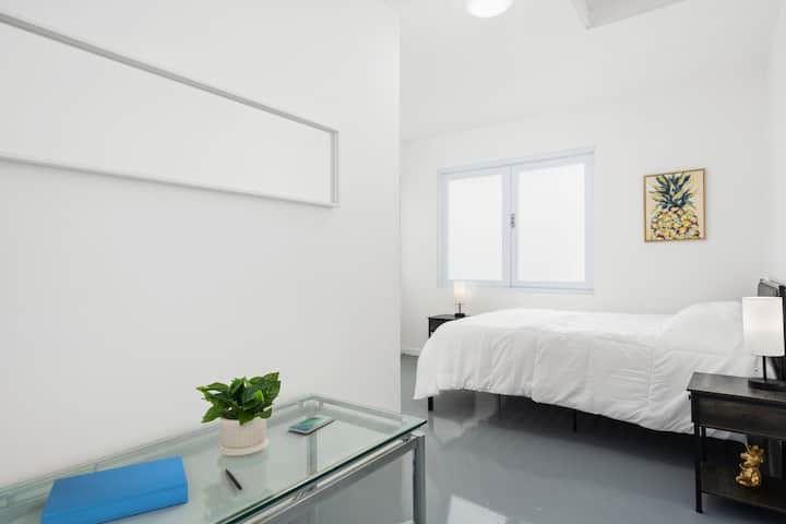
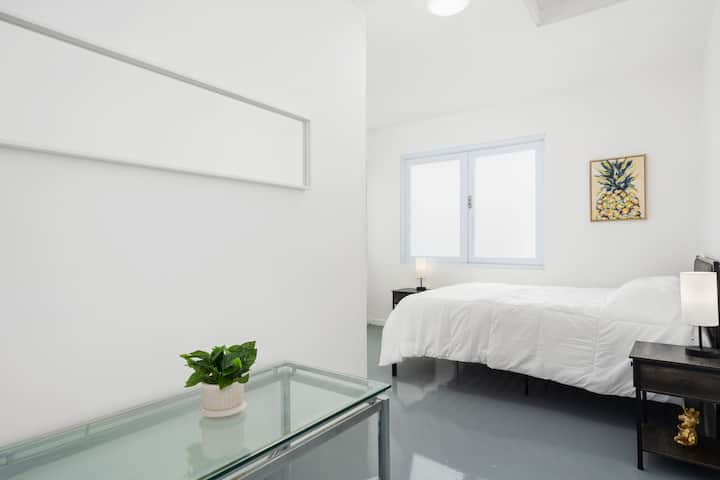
- book [39,454,189,524]
- smartphone [288,414,336,434]
- pen [224,467,243,491]
